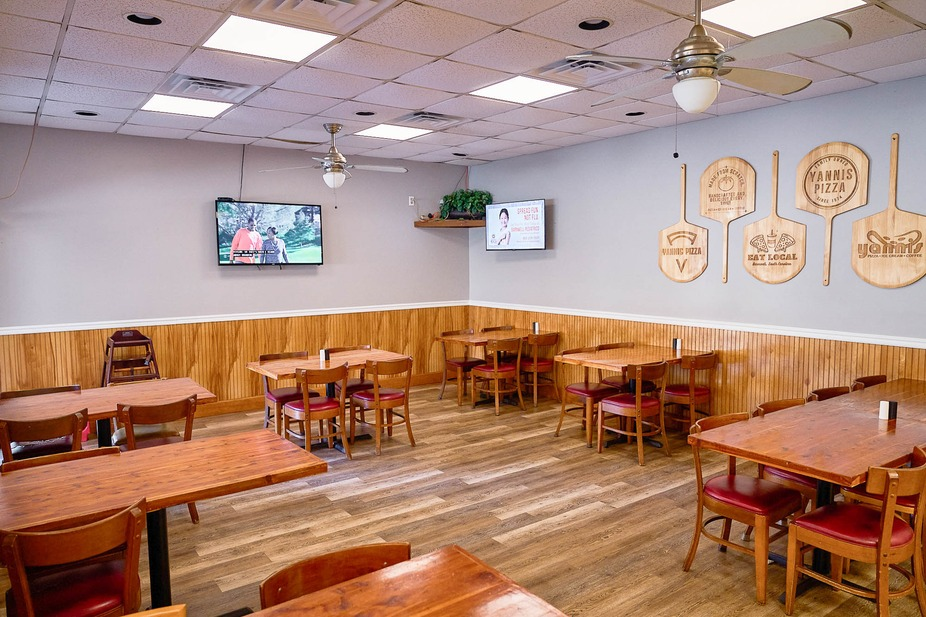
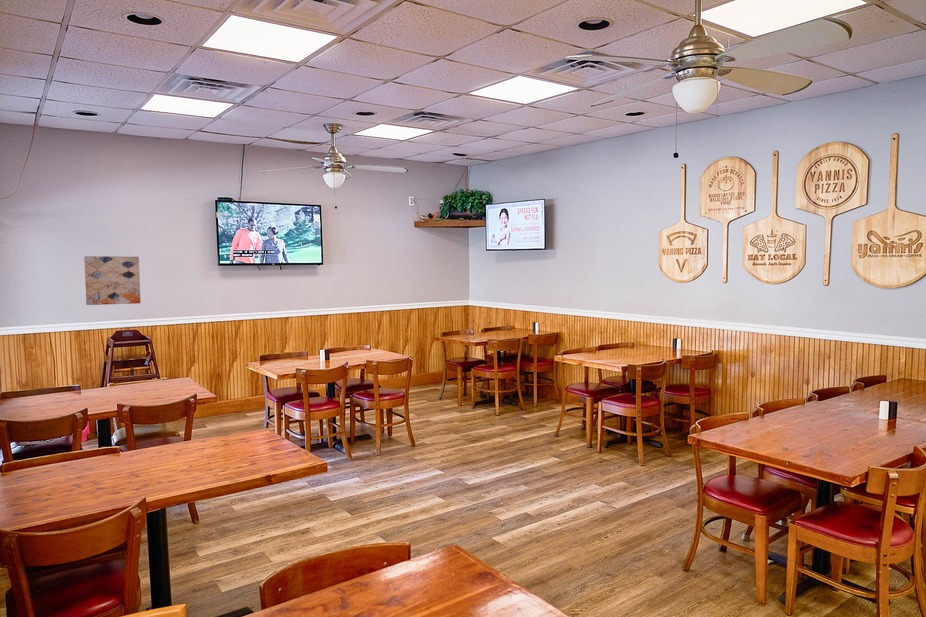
+ wall art [83,255,142,306]
